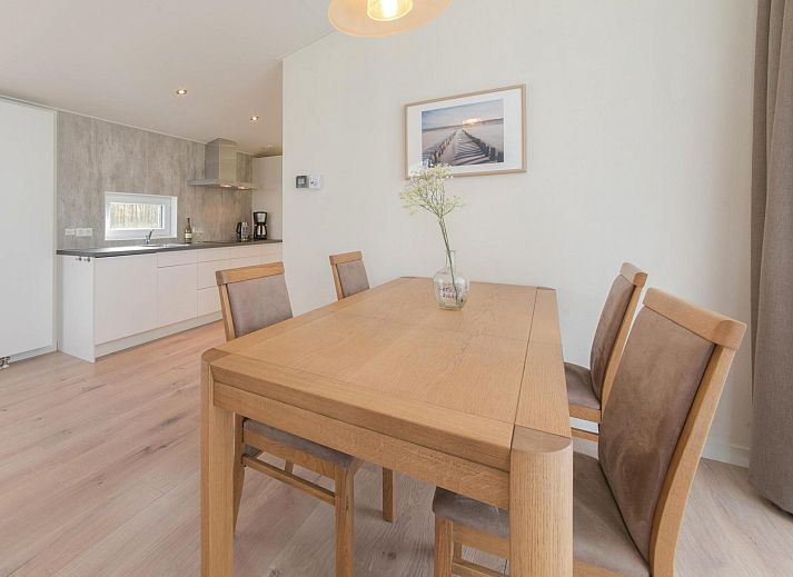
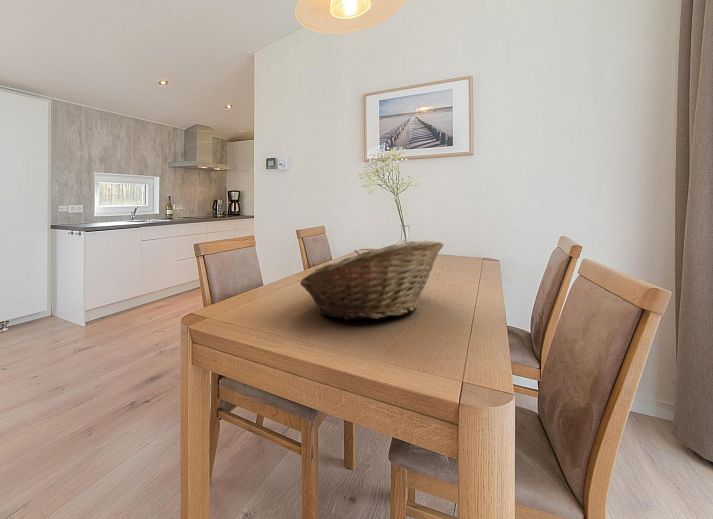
+ fruit basket [299,240,445,321]
